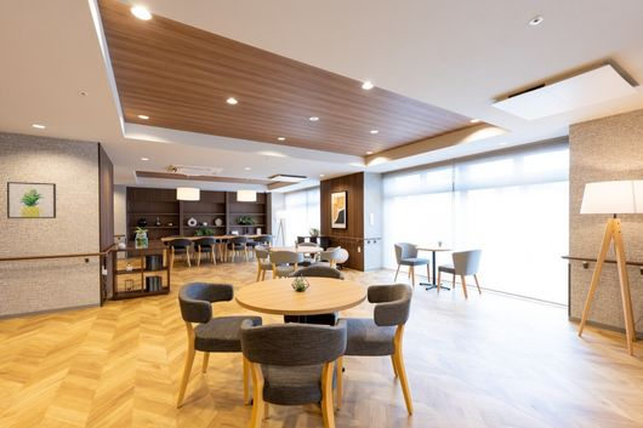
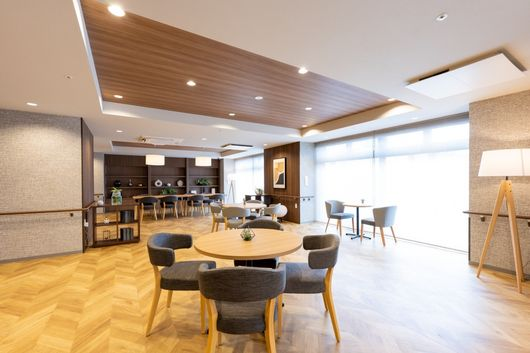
- wall art [6,181,57,219]
